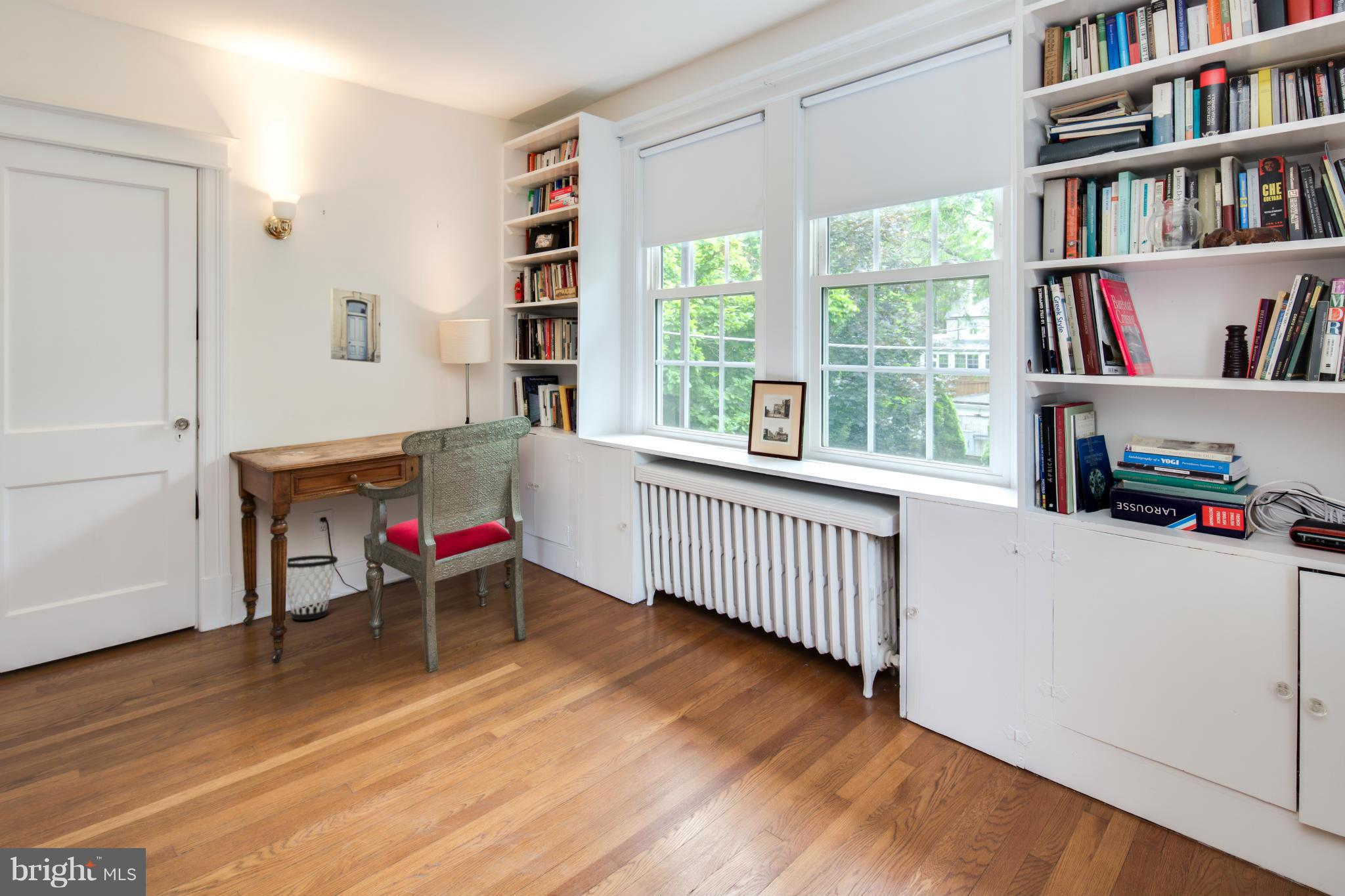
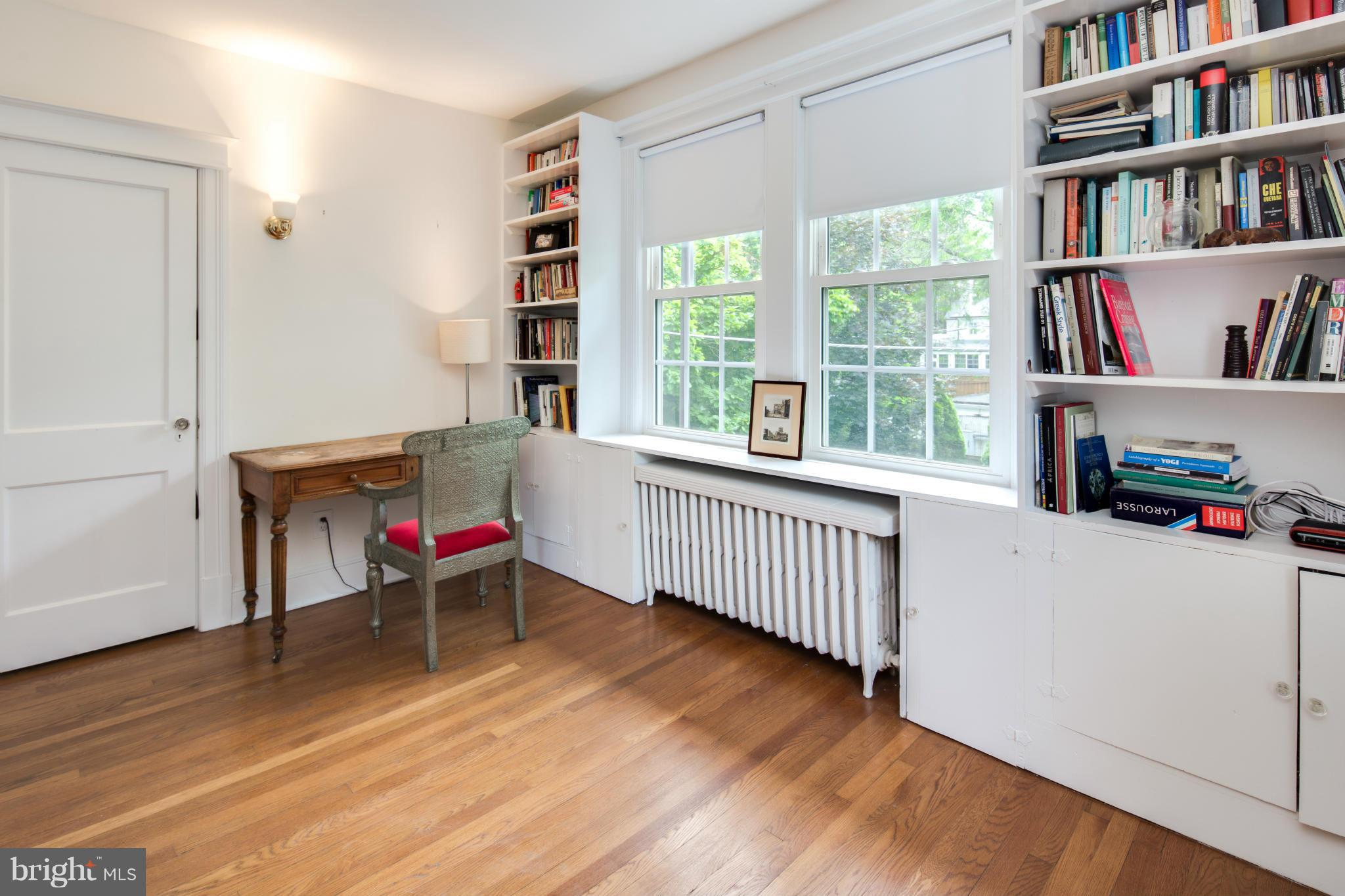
- wastebasket [286,555,338,620]
- wall art [330,288,382,364]
